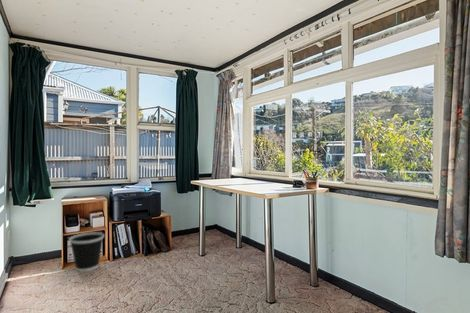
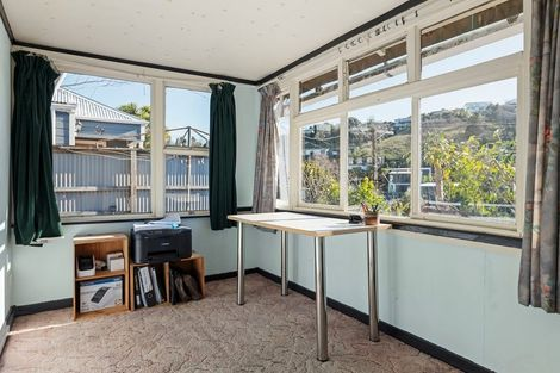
- wastebasket [68,231,105,273]
